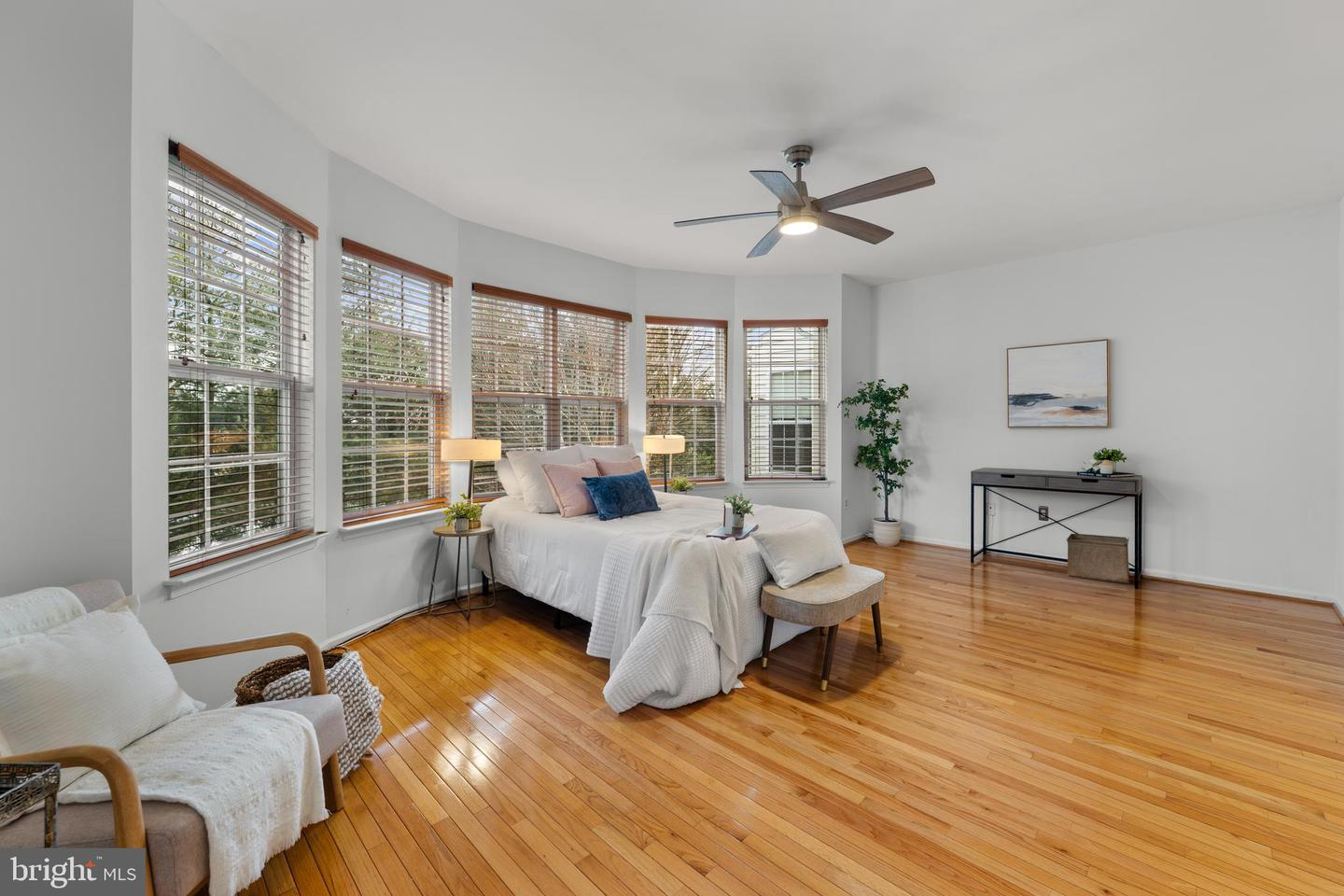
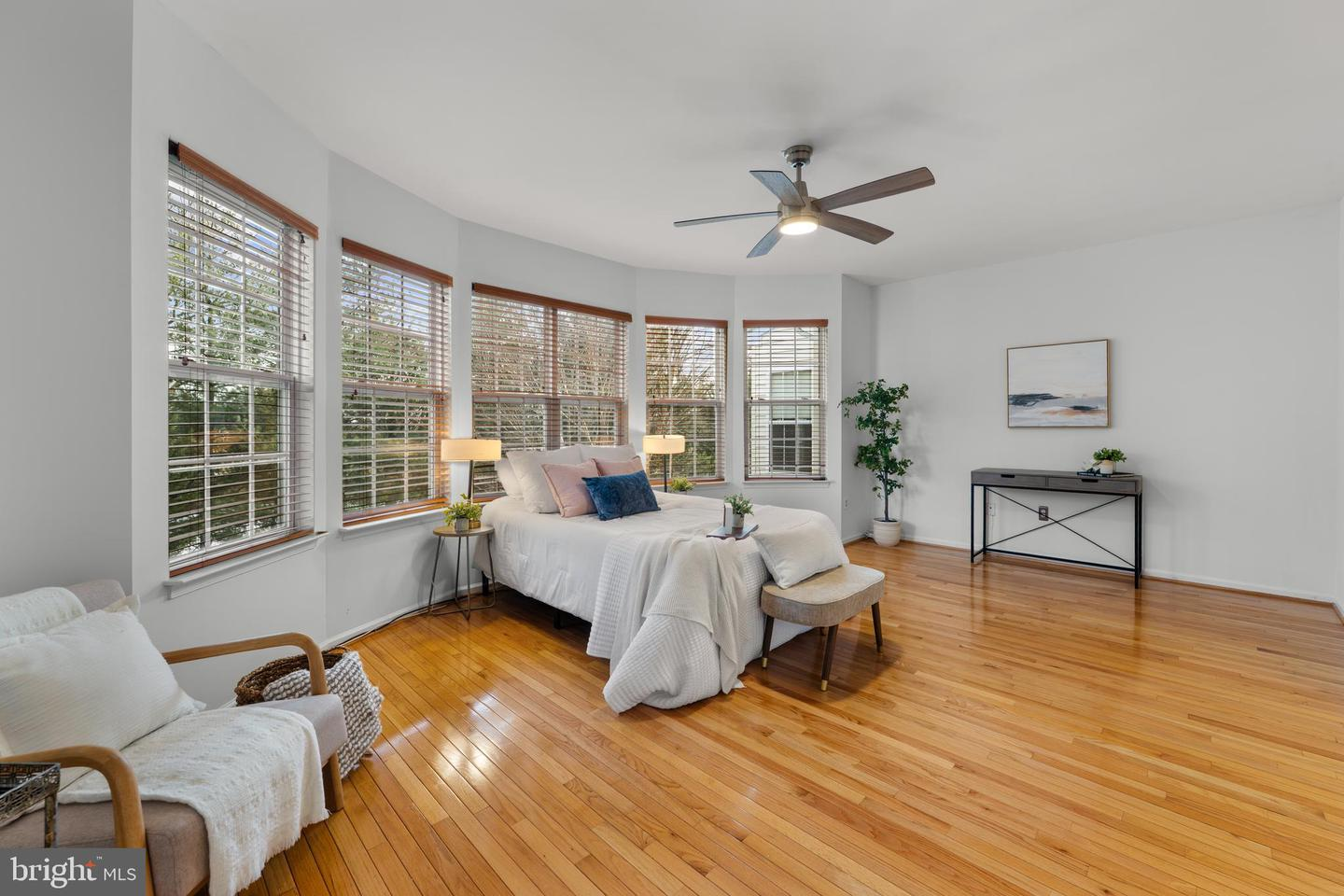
- storage bin [1066,533,1130,584]
